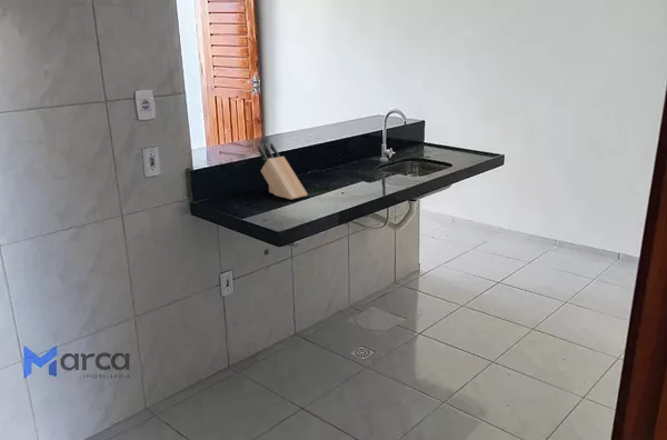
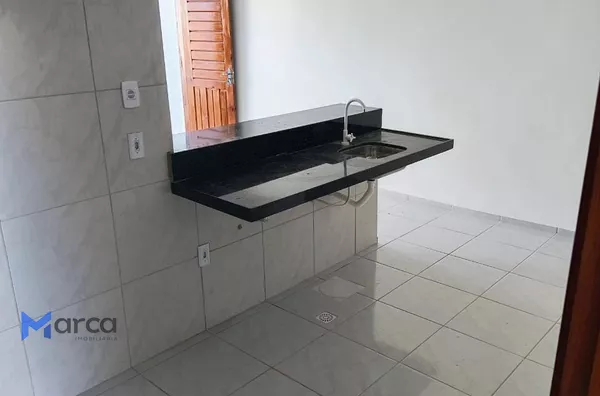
- knife block [257,142,309,200]
